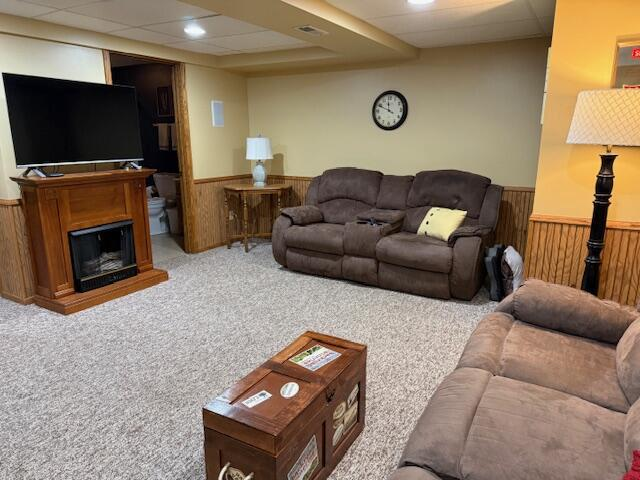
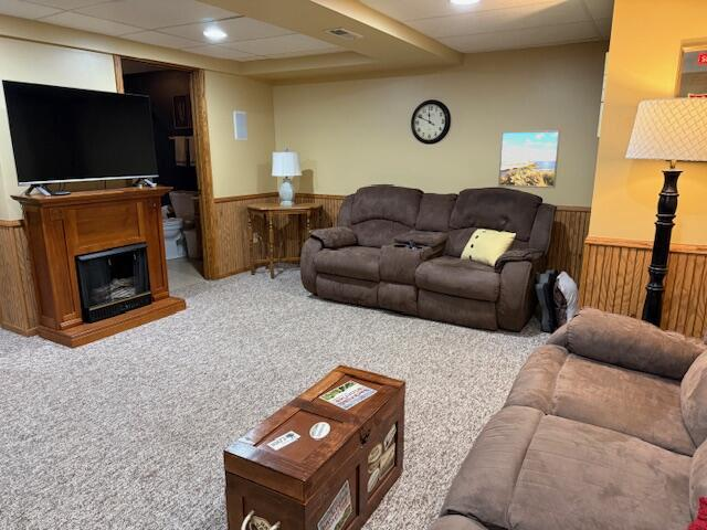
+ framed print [497,129,561,189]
